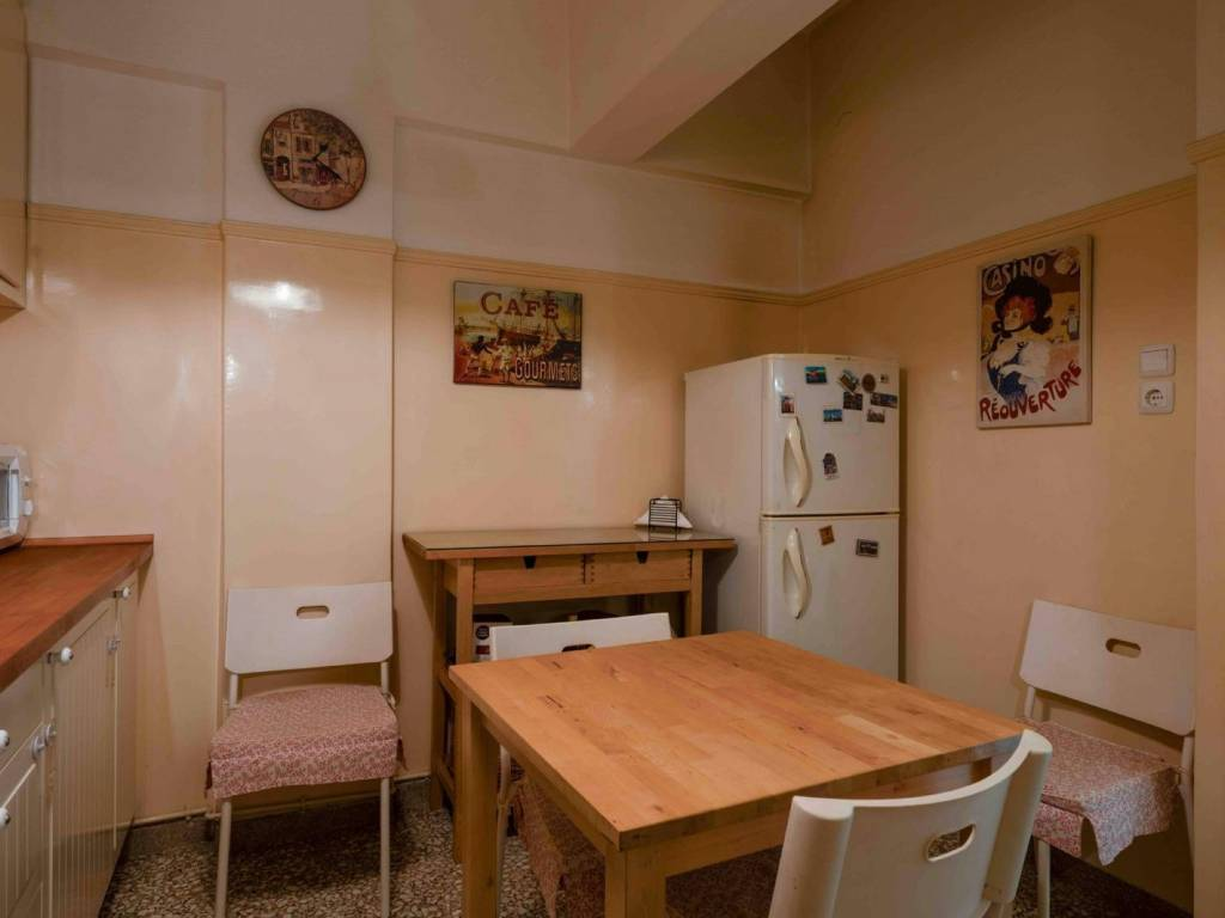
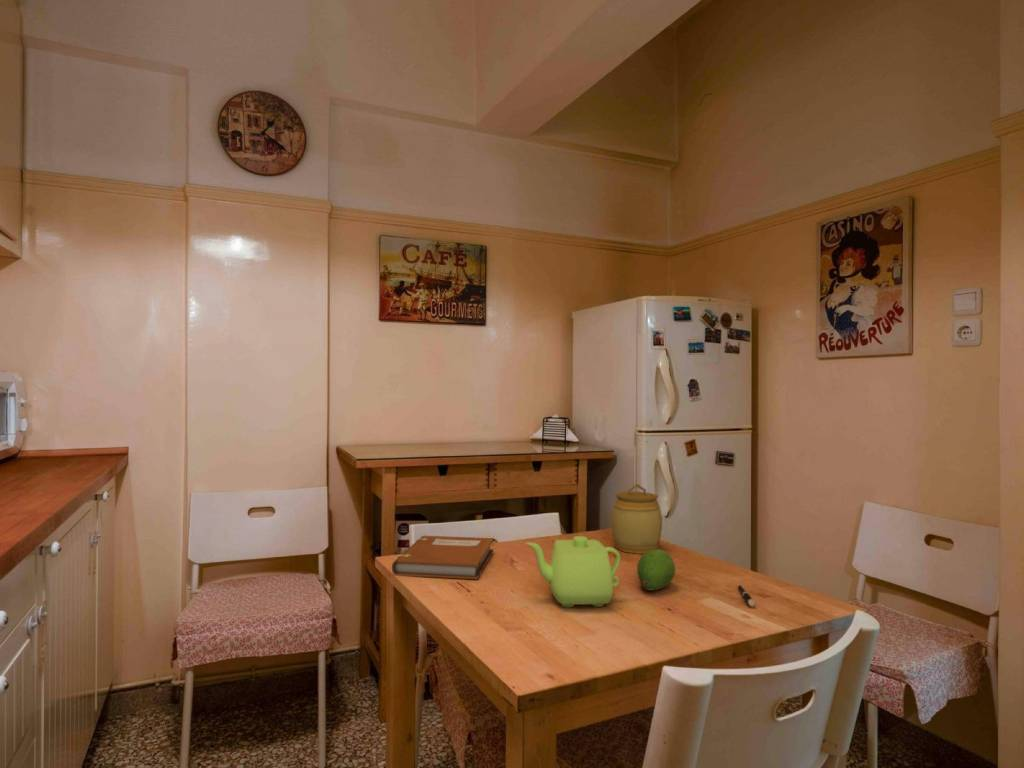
+ fruit [636,548,676,592]
+ notebook [391,535,495,580]
+ pen [737,584,756,608]
+ teapot [524,535,621,608]
+ jar [610,483,663,555]
